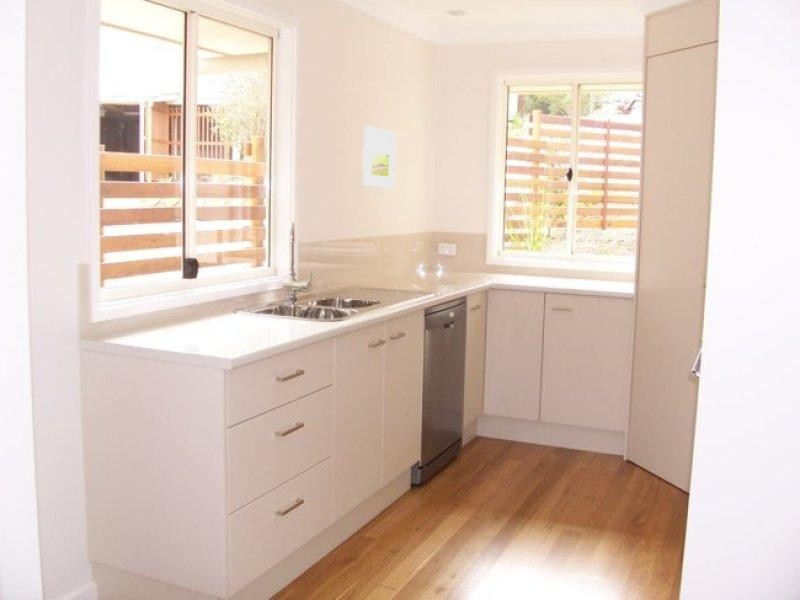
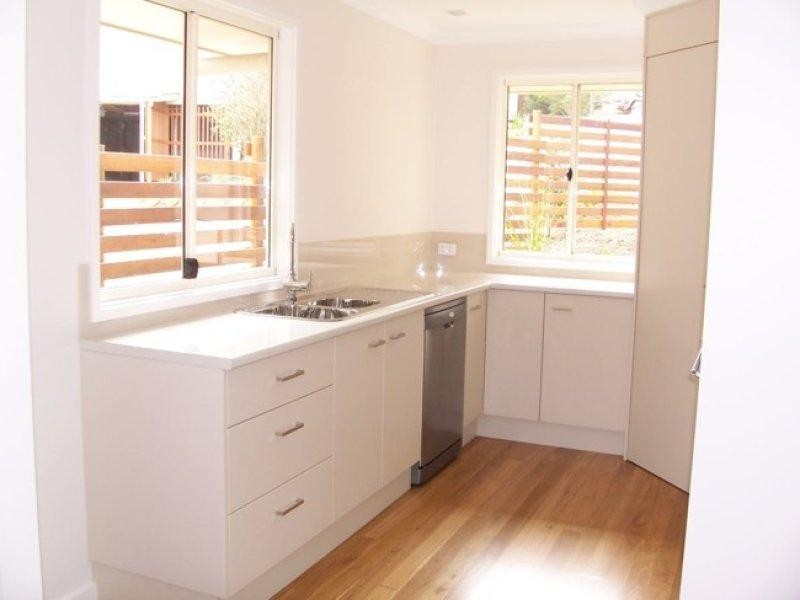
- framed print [362,125,396,189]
